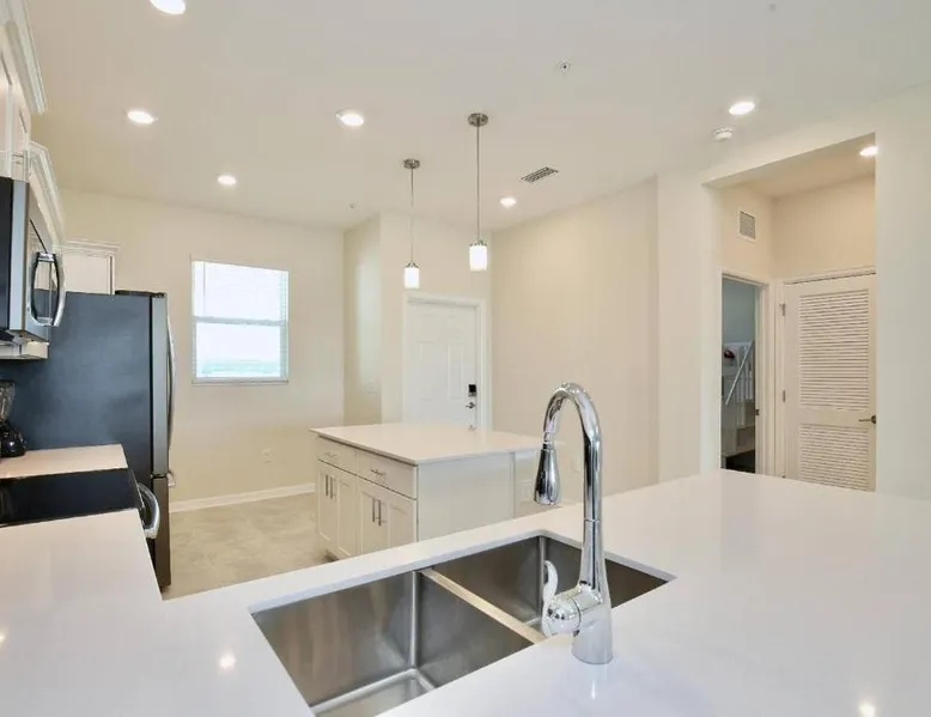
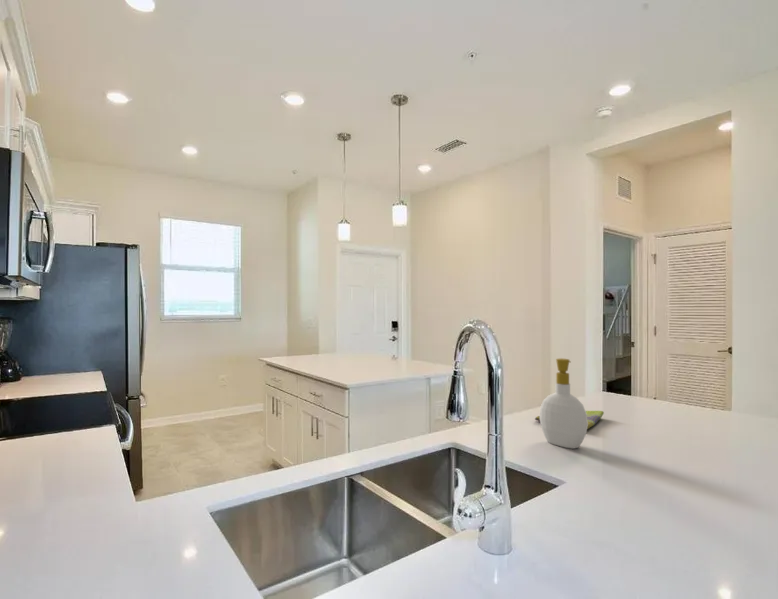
+ soap bottle [539,357,588,450]
+ dish towel [534,410,605,430]
